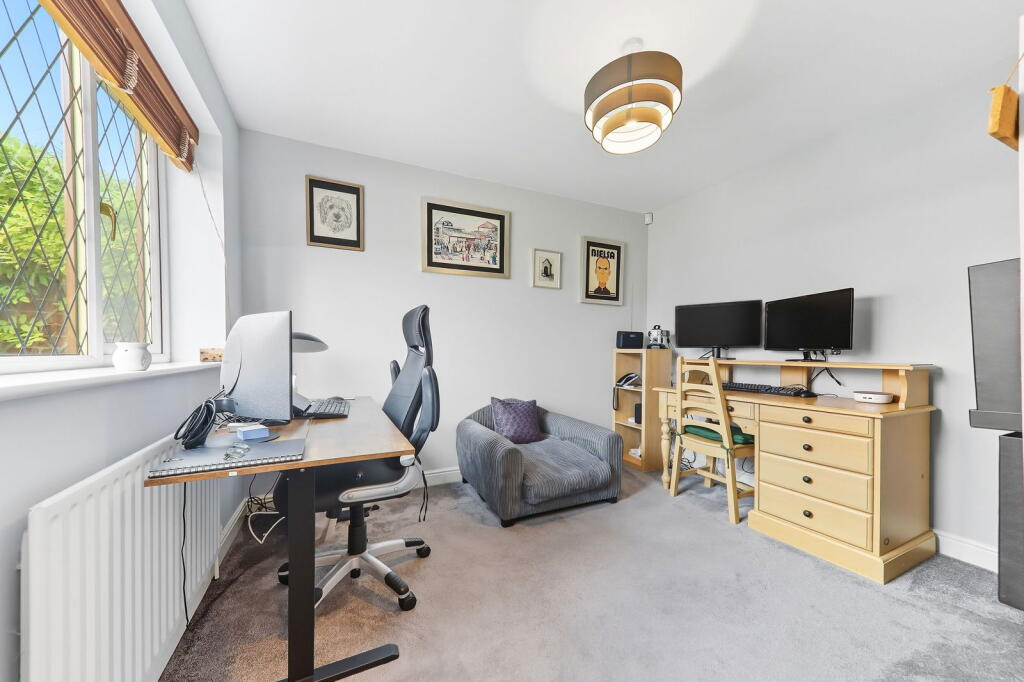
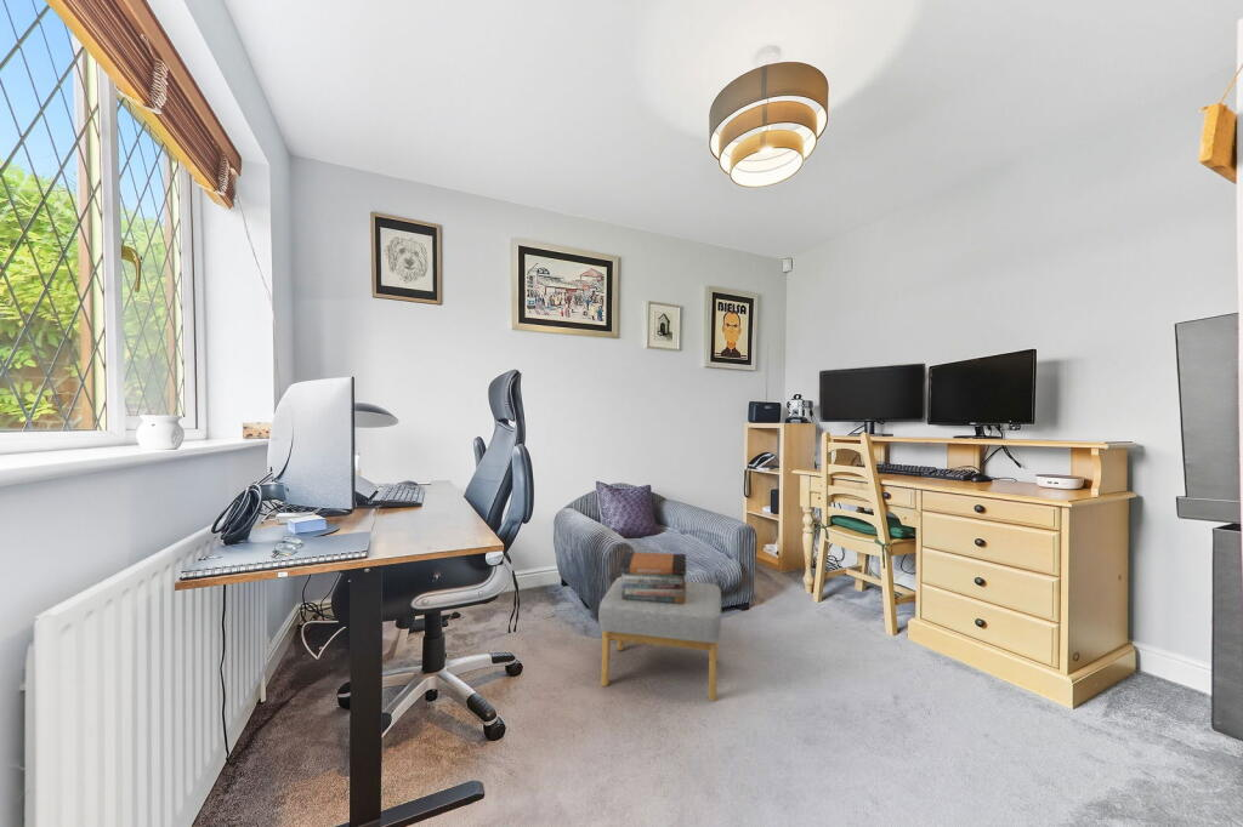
+ book stack [618,551,687,604]
+ footstool [597,576,722,702]
